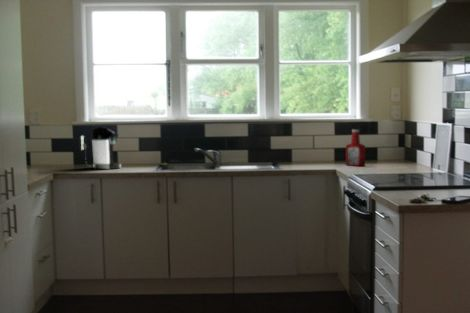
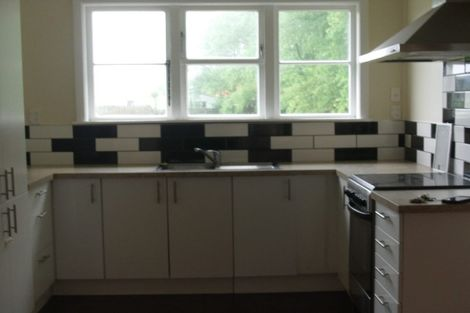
- soap bottle [345,128,366,167]
- coffee maker [80,126,122,170]
